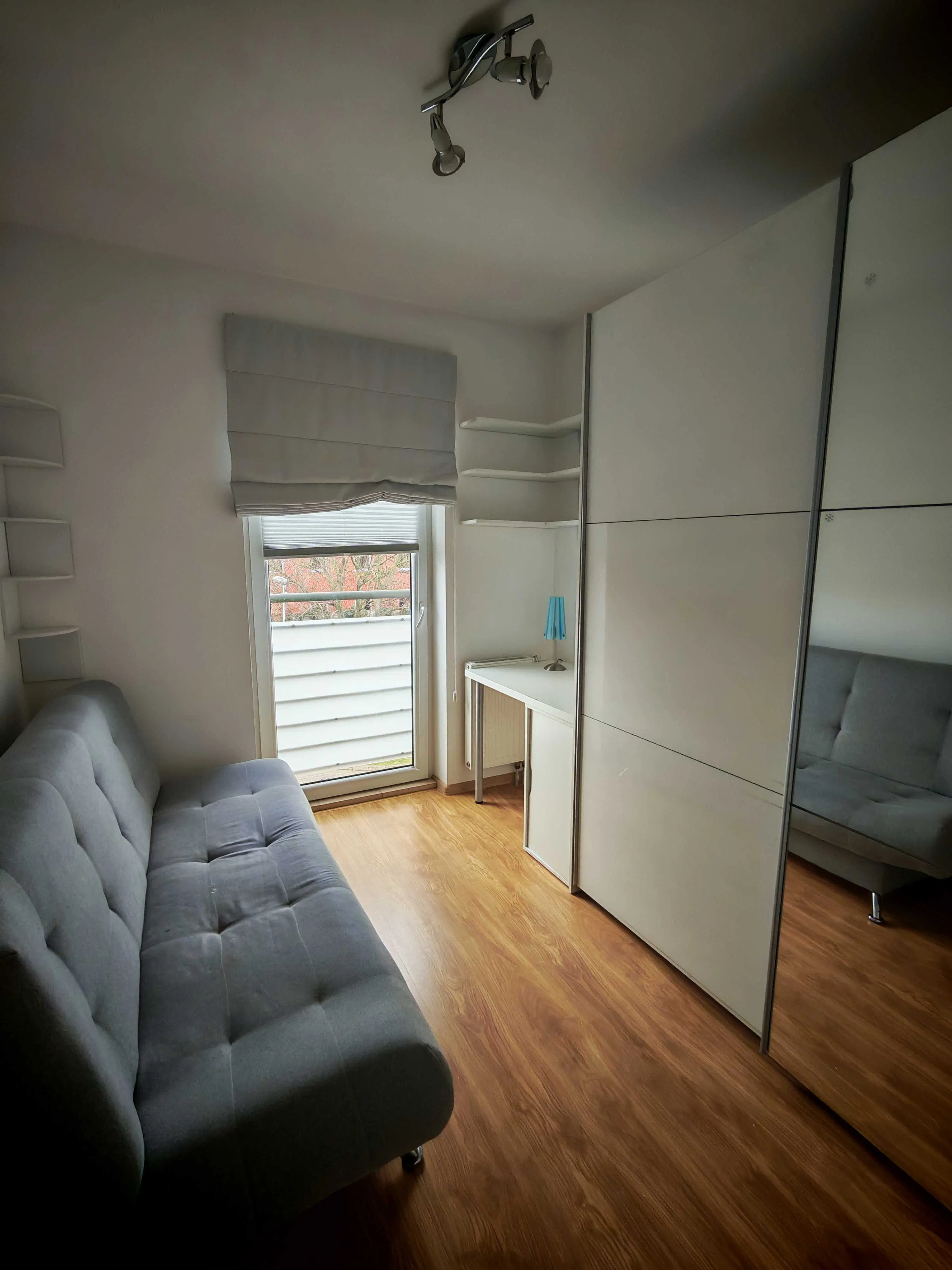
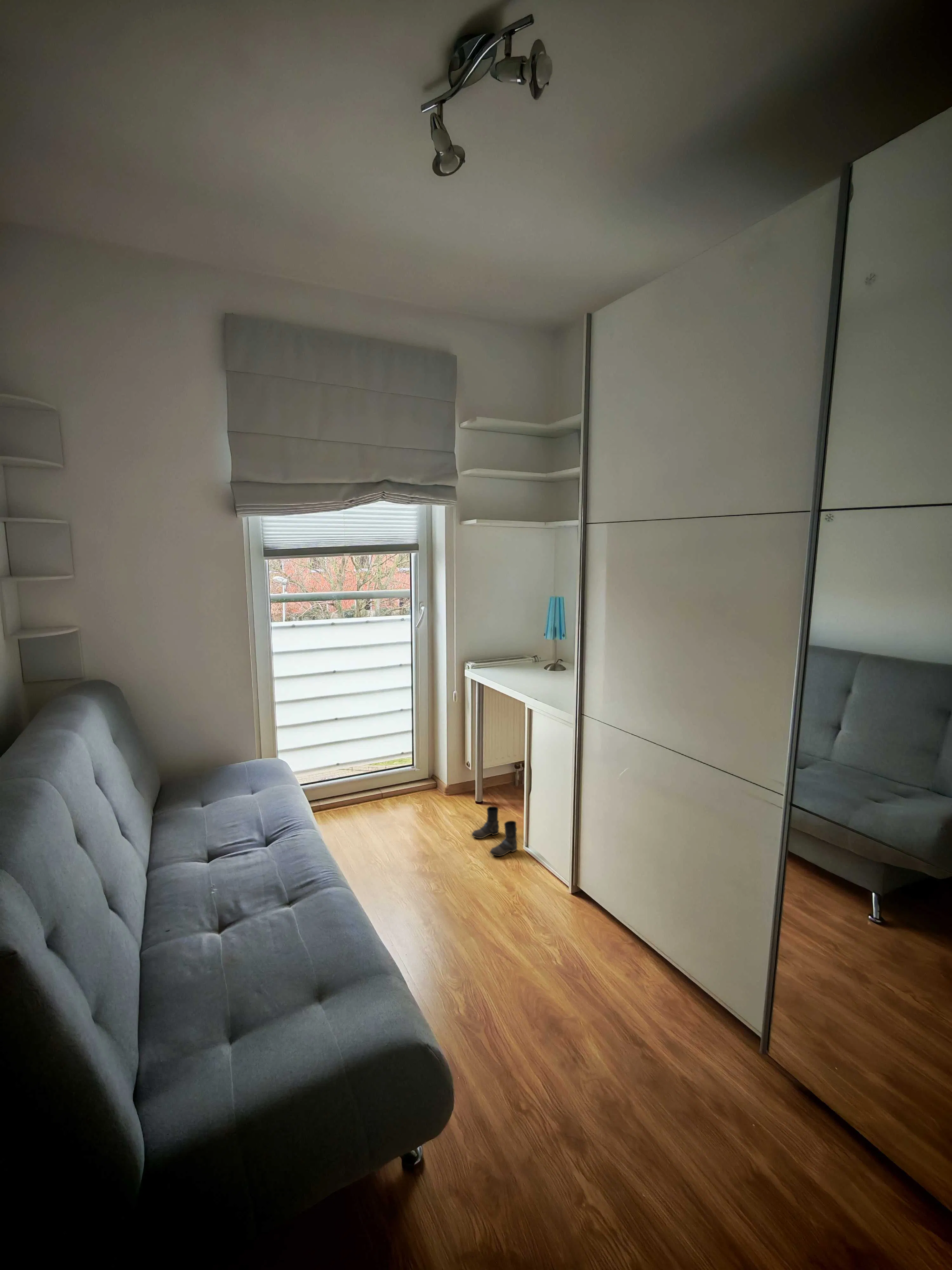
+ boots [471,806,518,856]
